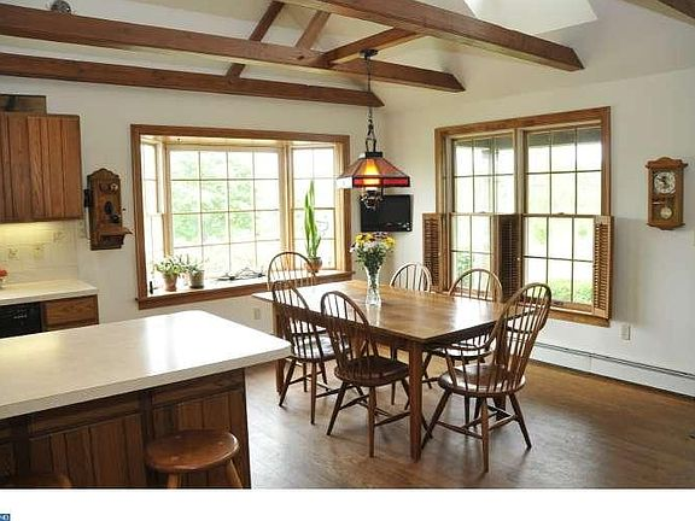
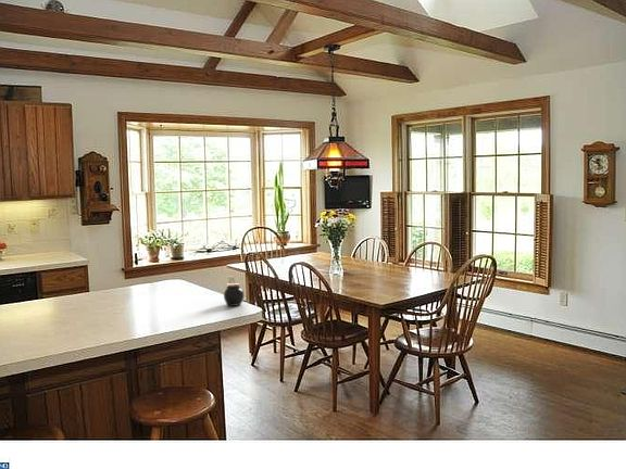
+ jar [223,281,245,307]
